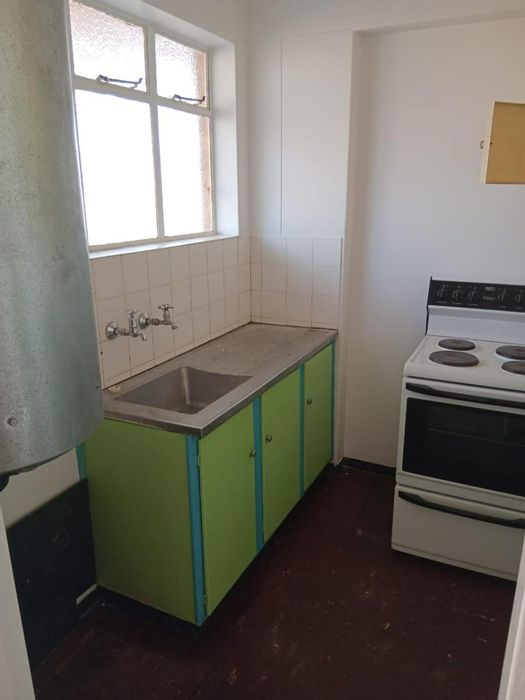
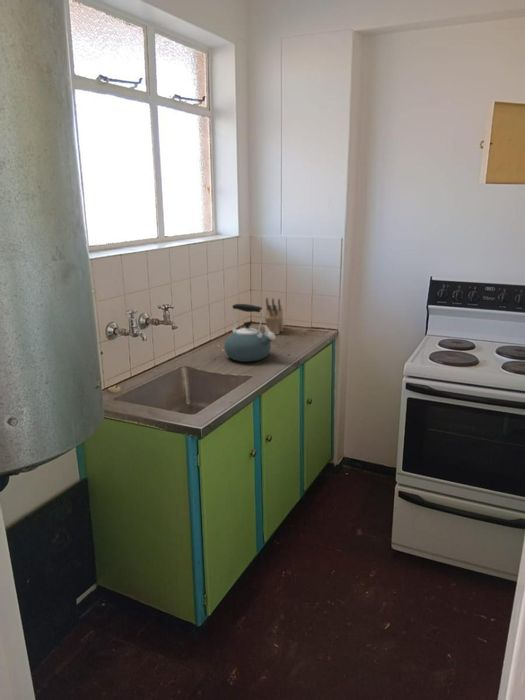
+ kettle [223,303,277,363]
+ knife block [264,297,285,335]
